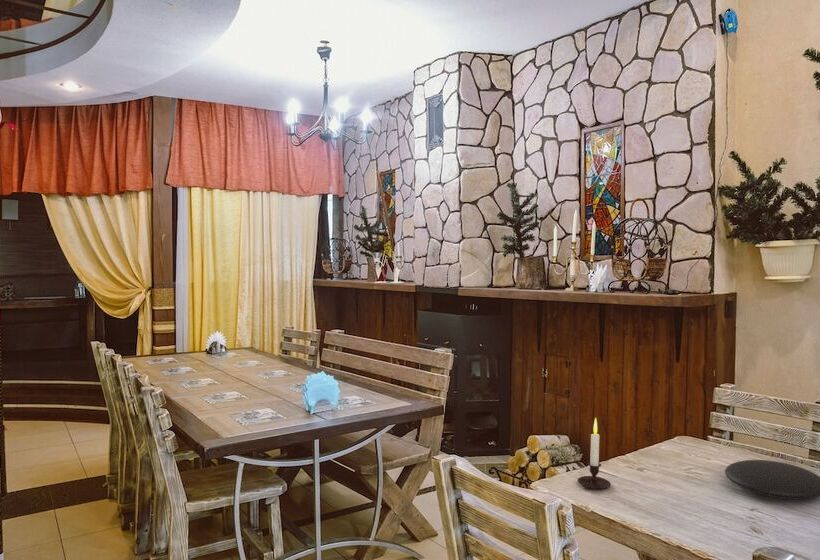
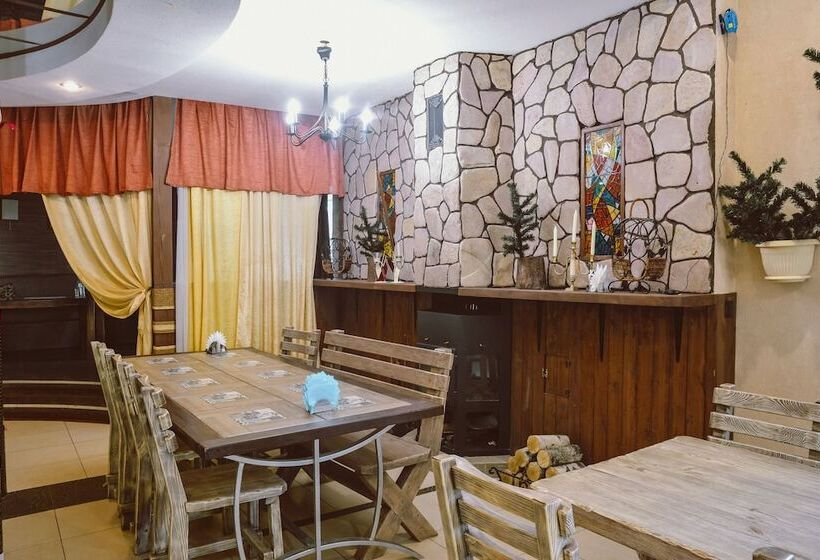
- plate [724,459,820,500]
- candle [577,417,612,490]
